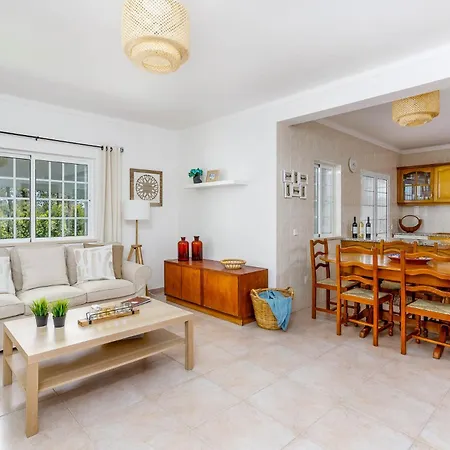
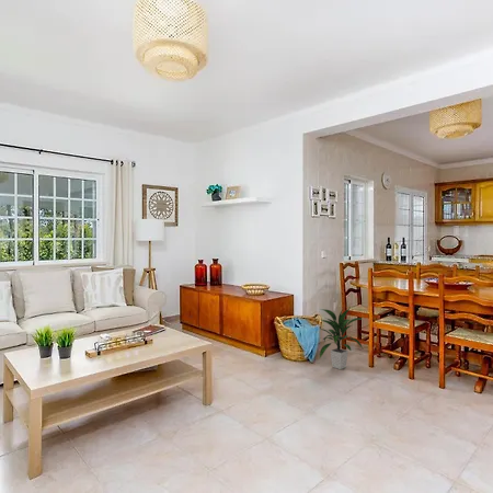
+ indoor plant [319,308,364,370]
